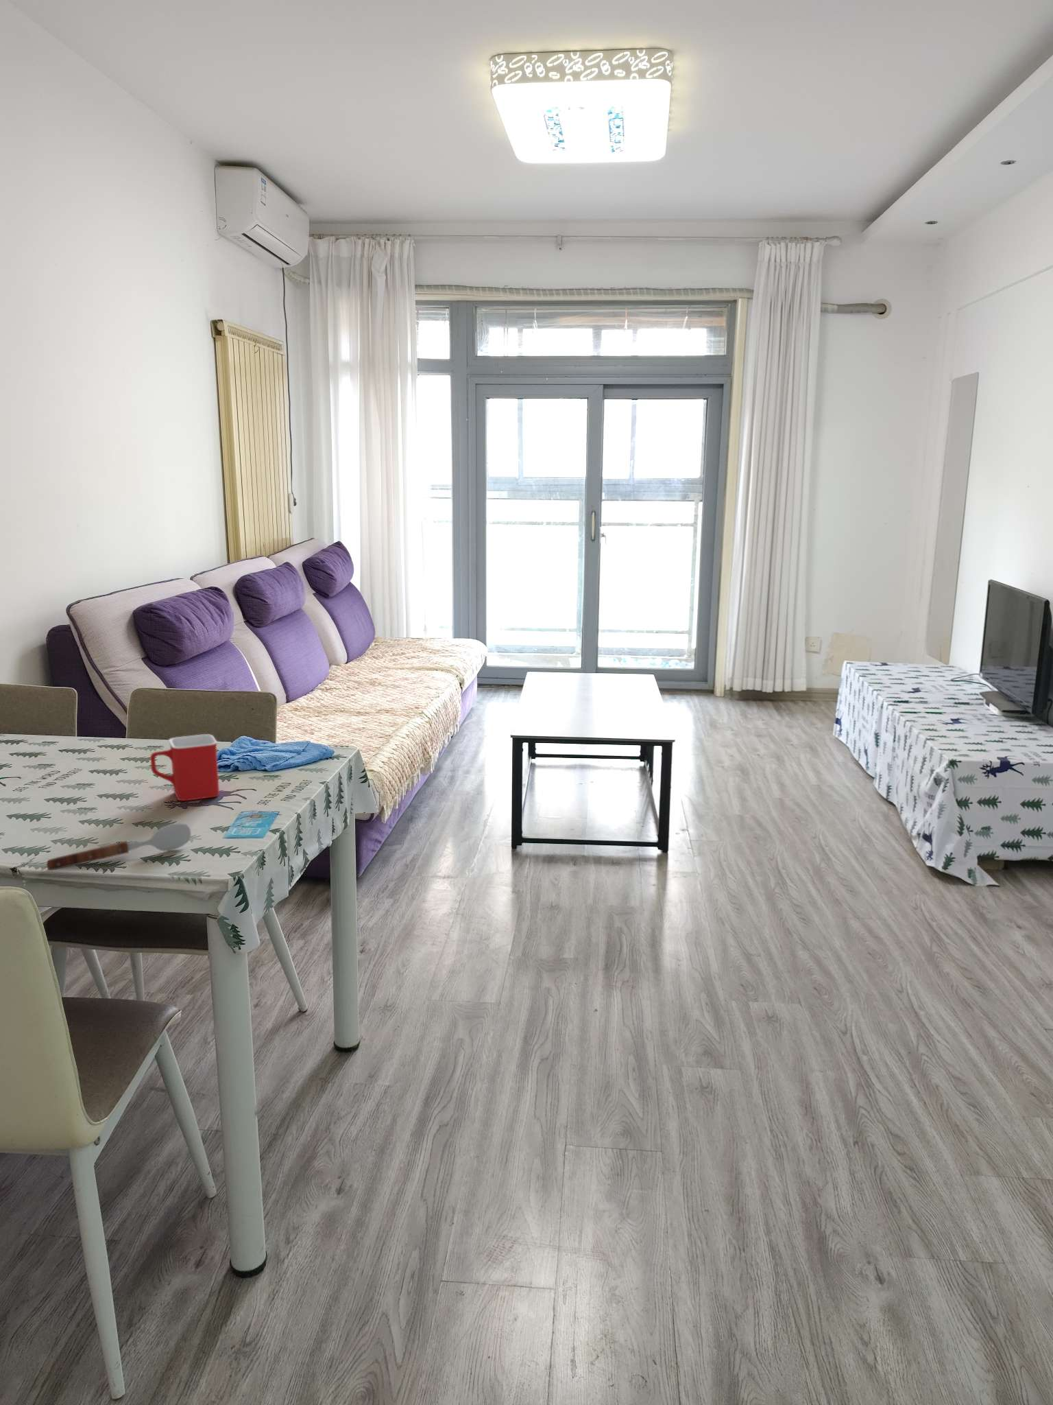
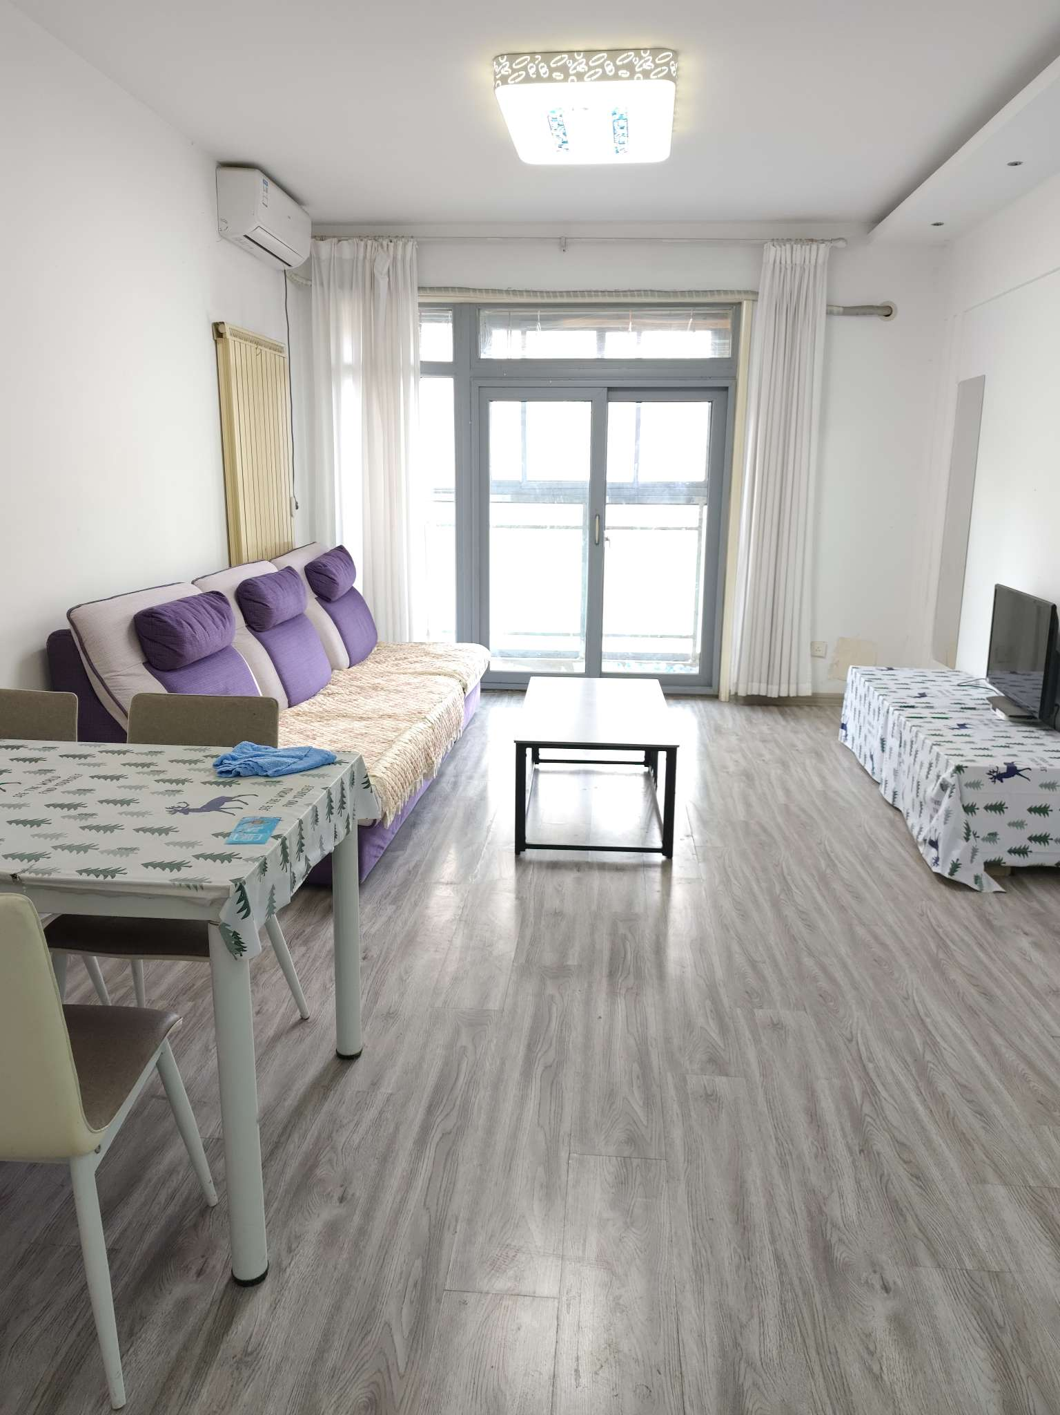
- mug [149,733,220,802]
- soupspoon [46,823,191,872]
